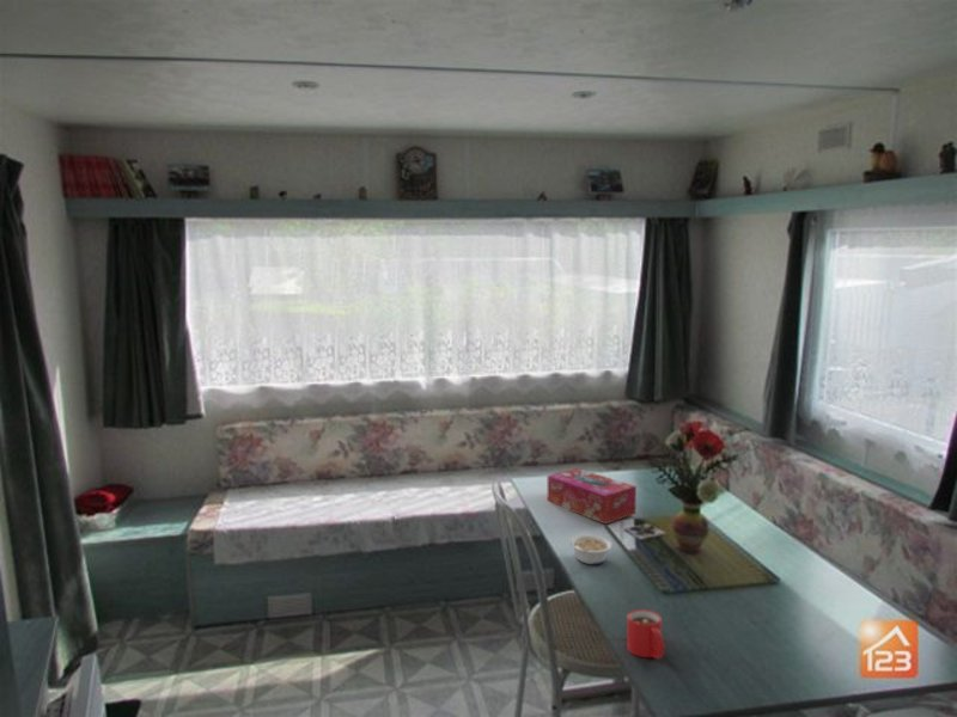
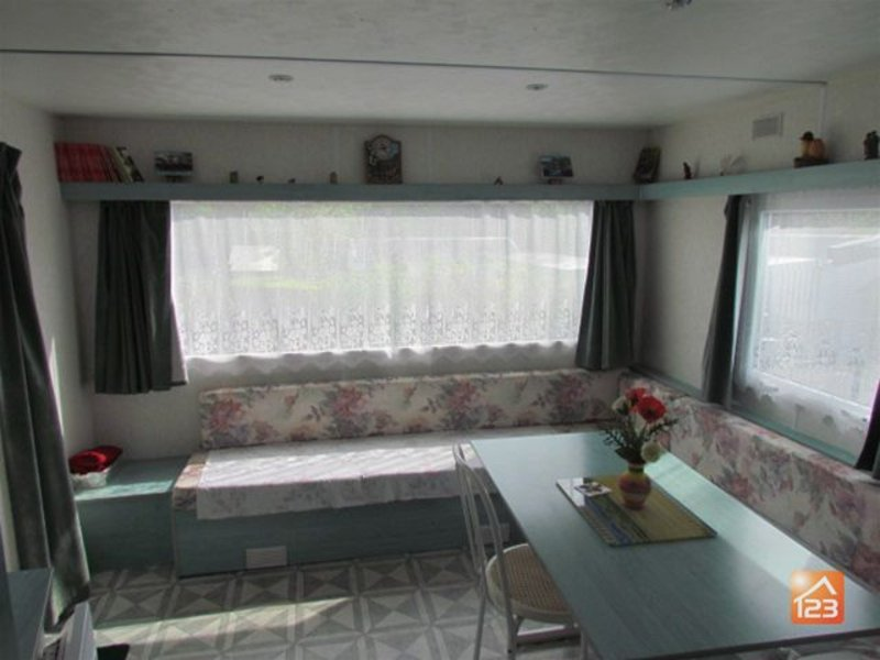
- tissue box [547,467,638,525]
- legume [569,533,614,565]
- mug [626,608,665,660]
